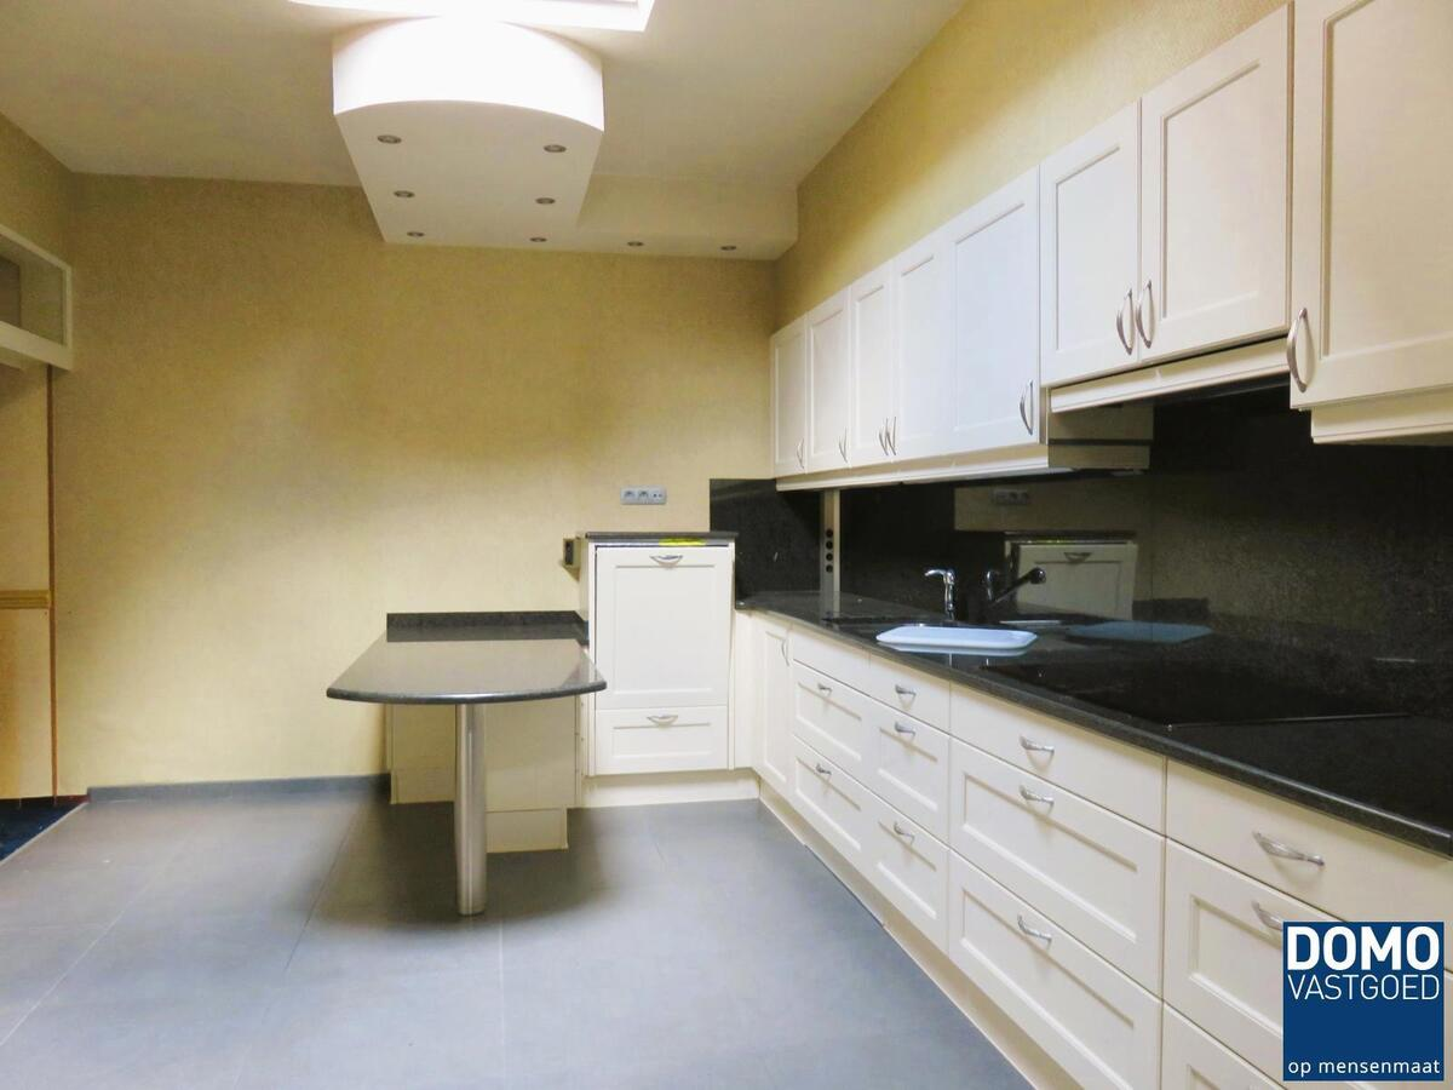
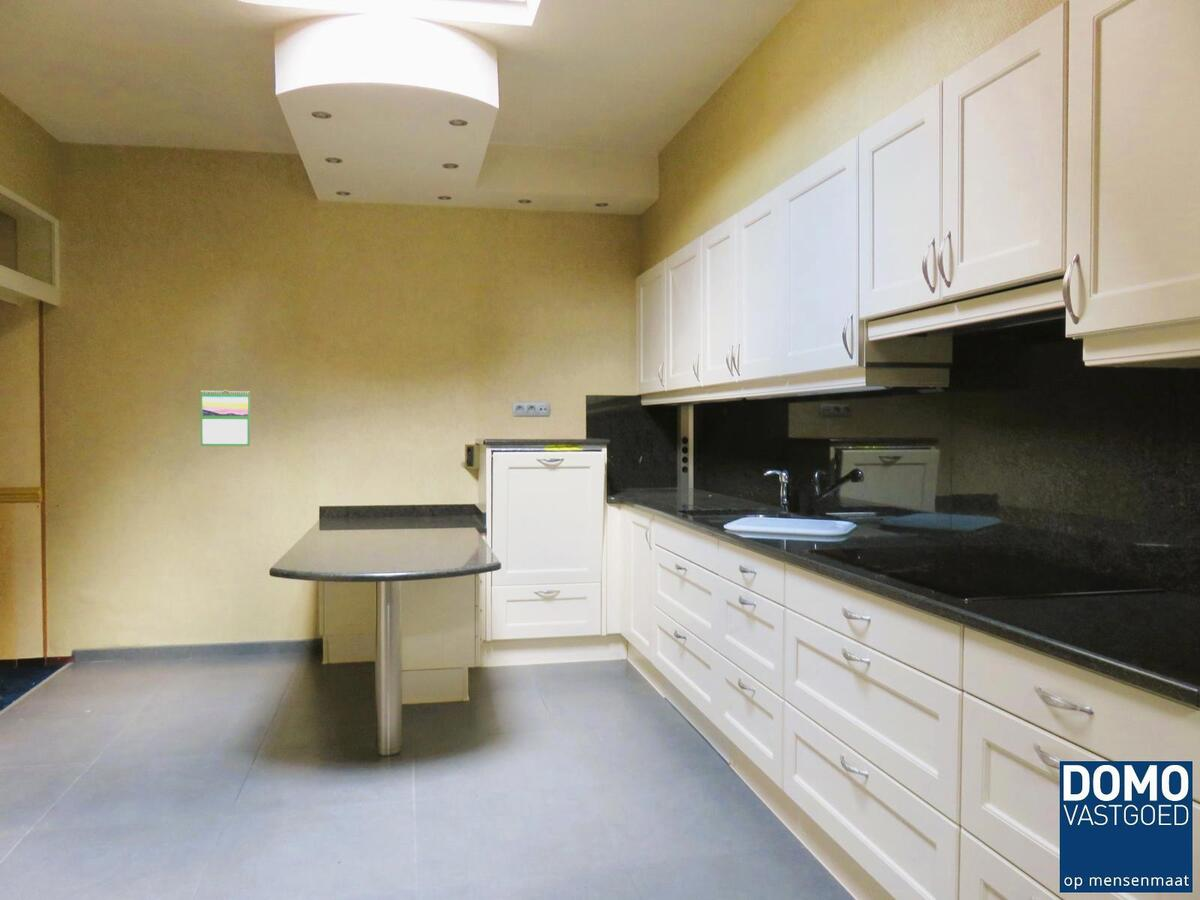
+ calendar [200,389,251,447]
